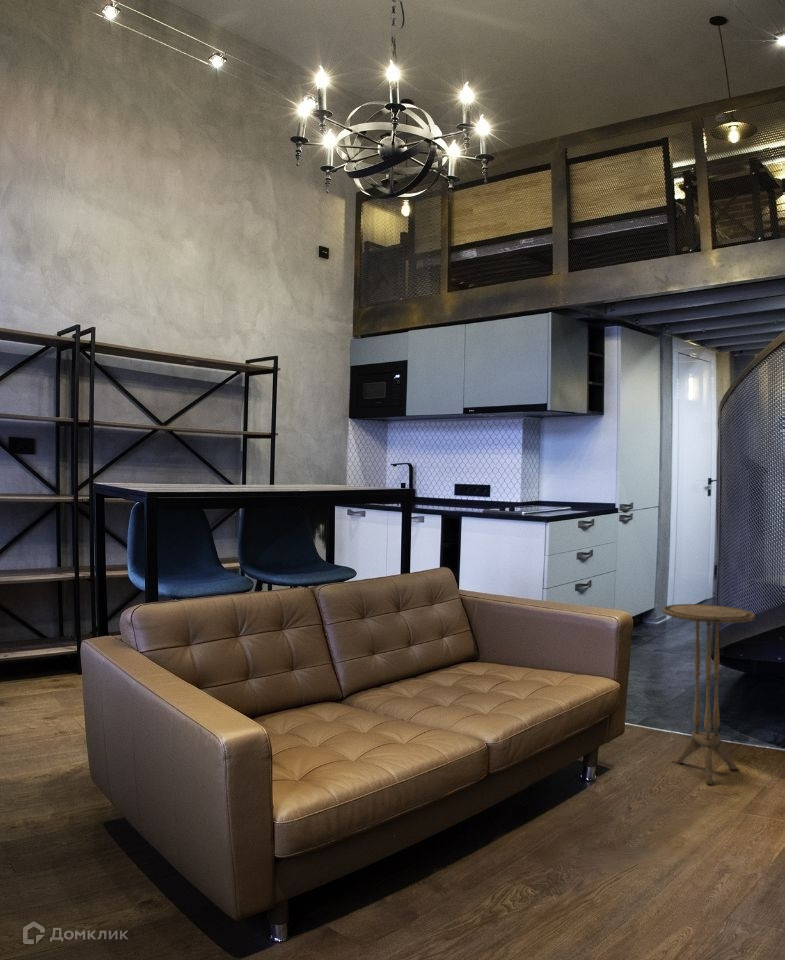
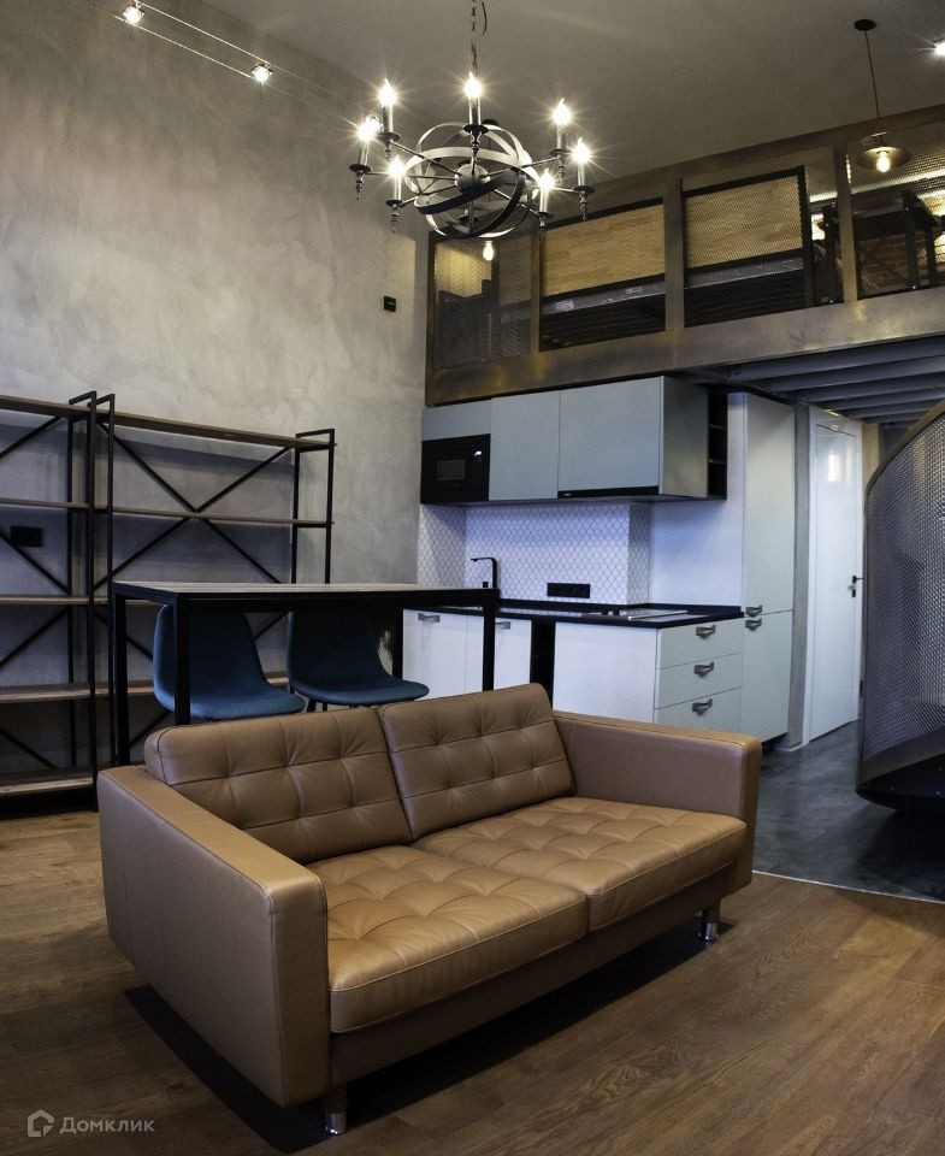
- side table [662,603,756,786]
